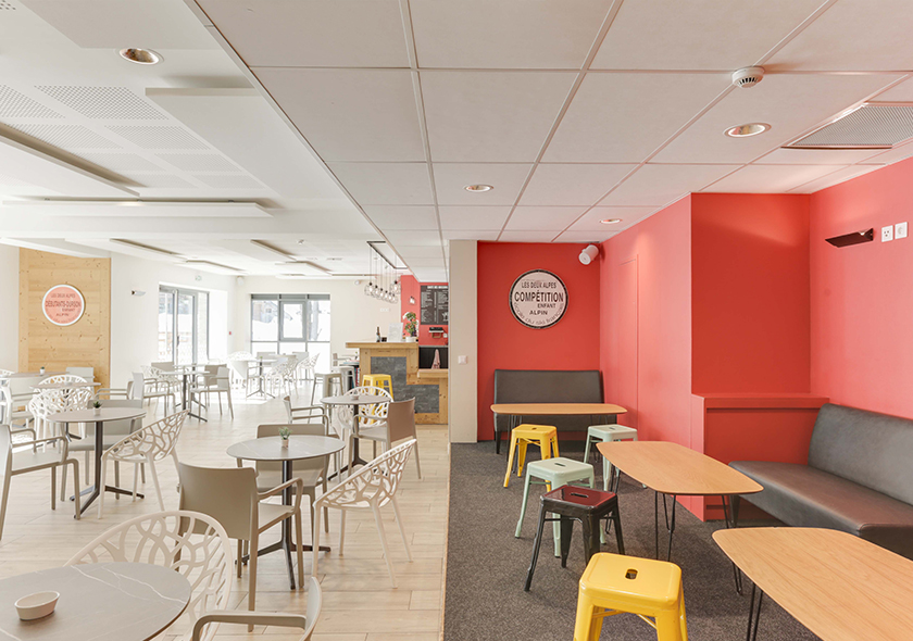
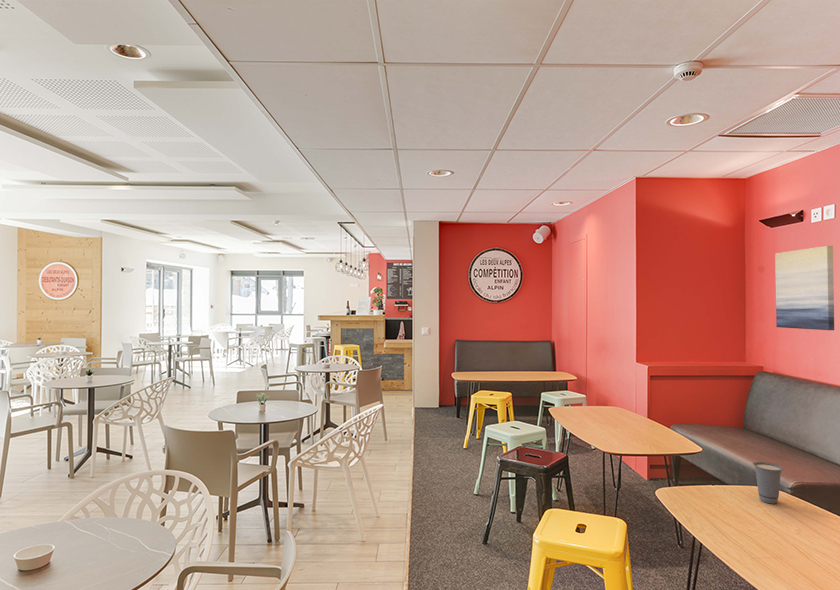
+ cup [752,461,784,505]
+ wall art [774,245,835,331]
